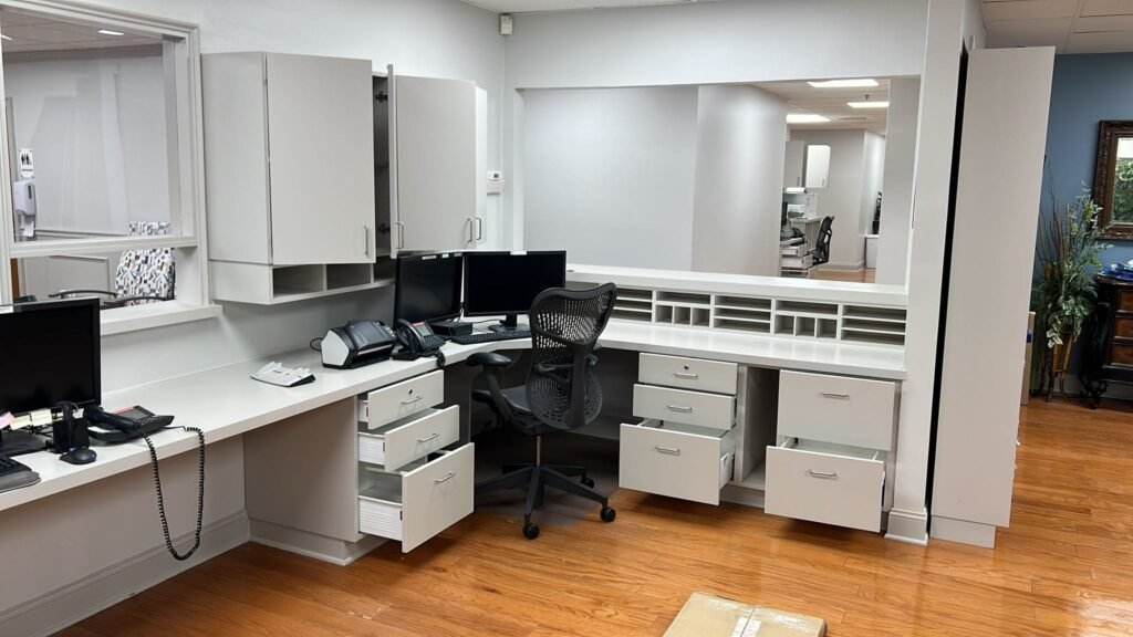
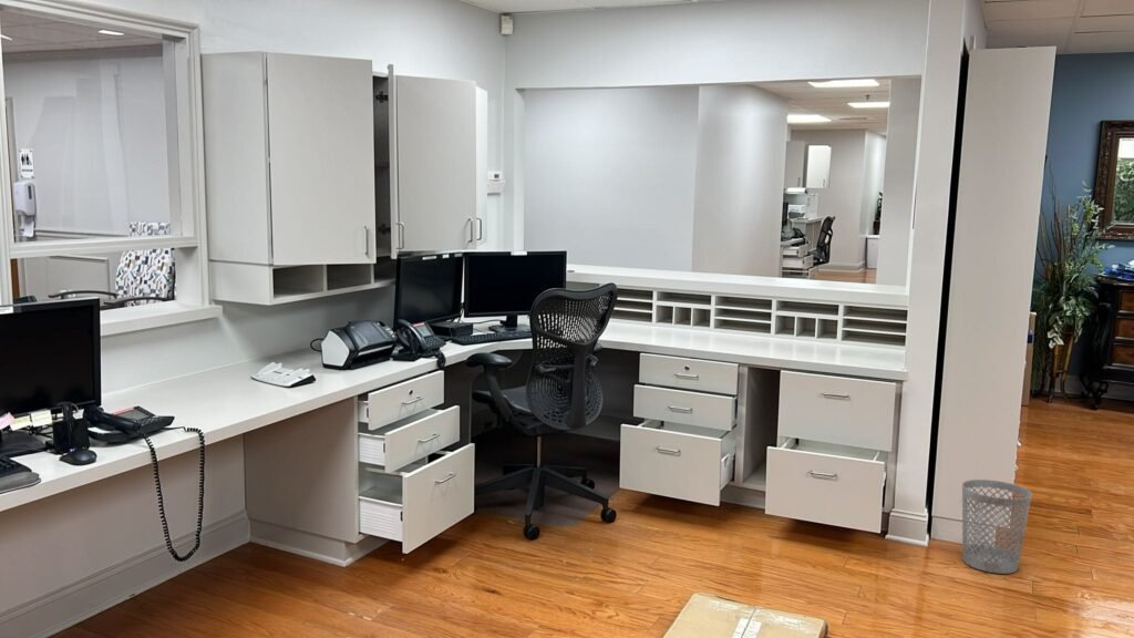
+ wastebasket [961,478,1033,575]
